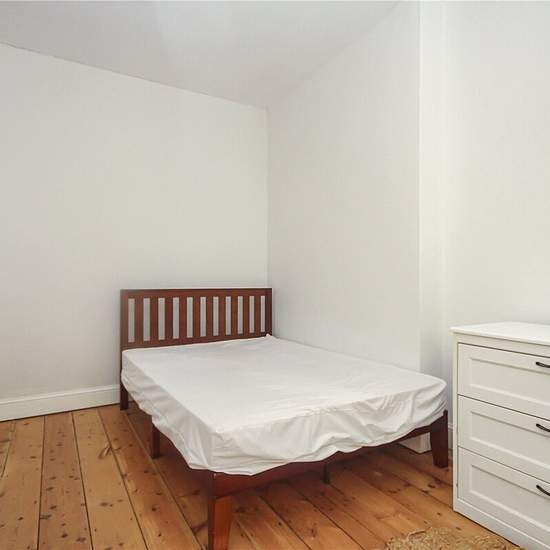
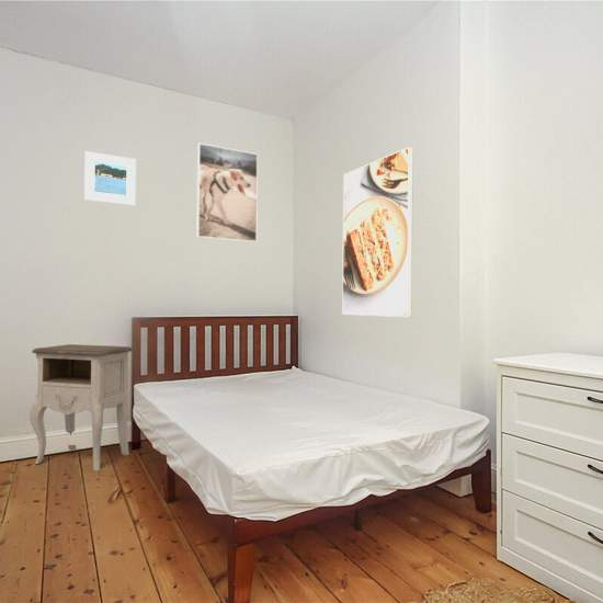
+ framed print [195,143,259,243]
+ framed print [341,146,414,318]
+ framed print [83,150,137,206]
+ nightstand [29,343,134,473]
